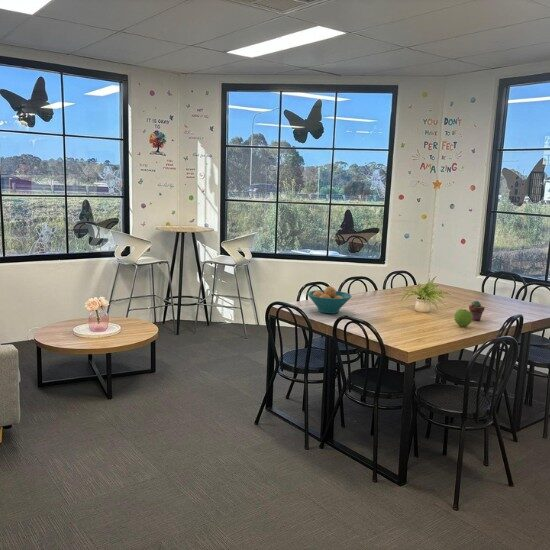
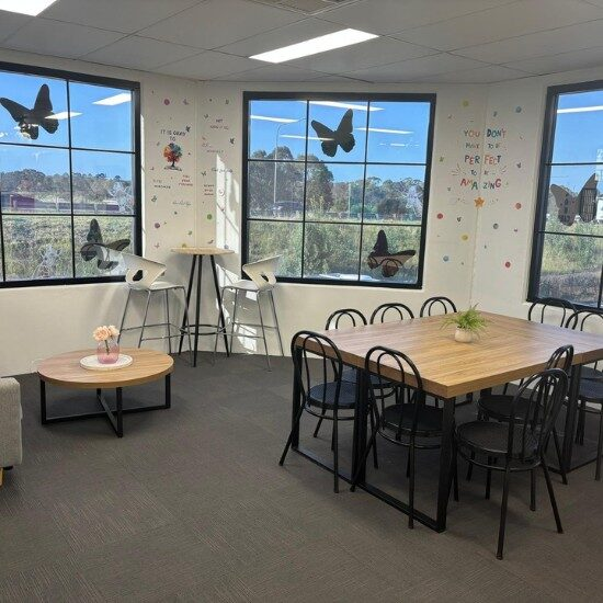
- fruit bowl [307,285,353,315]
- potted succulent [468,300,485,322]
- apple [453,308,473,328]
